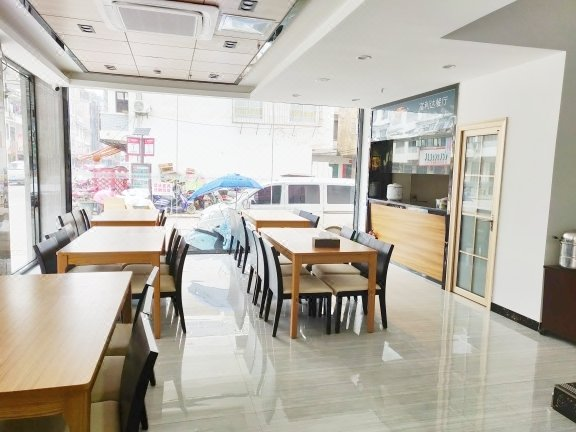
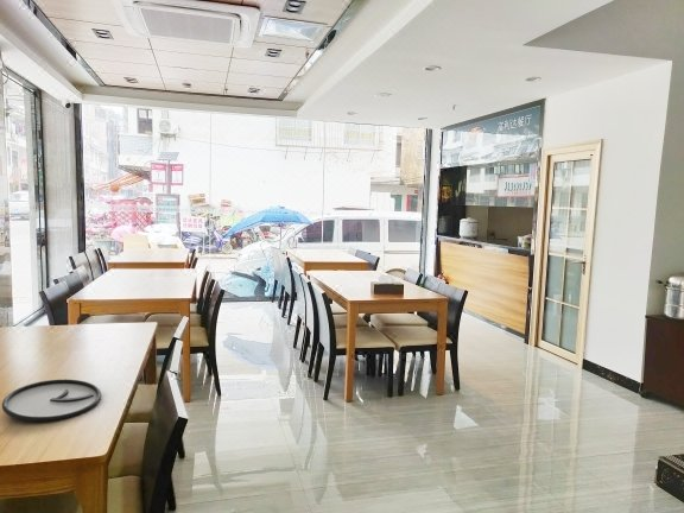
+ plate [1,379,102,423]
